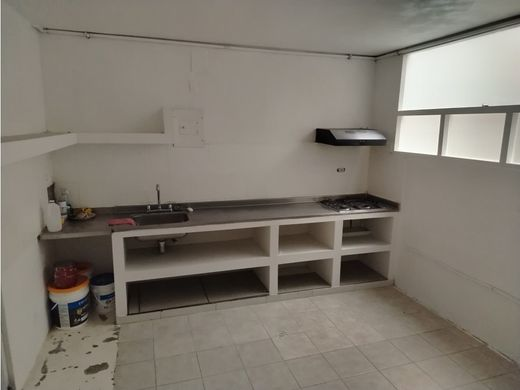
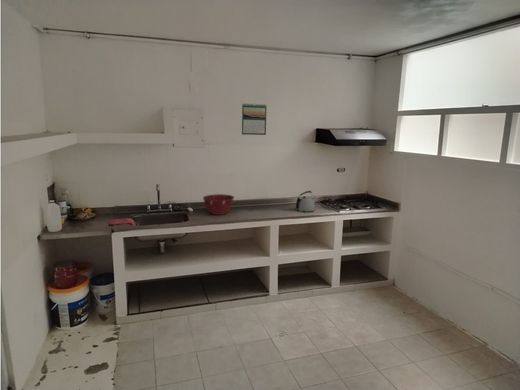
+ calendar [241,103,267,136]
+ mixing bowl [202,193,235,216]
+ kettle [295,190,319,213]
